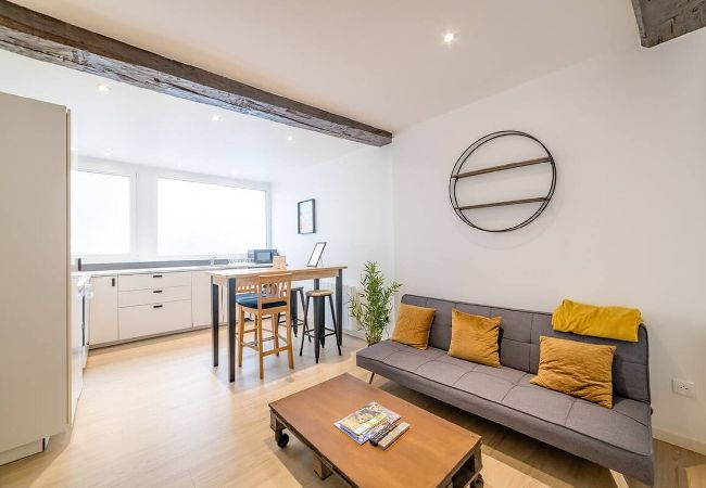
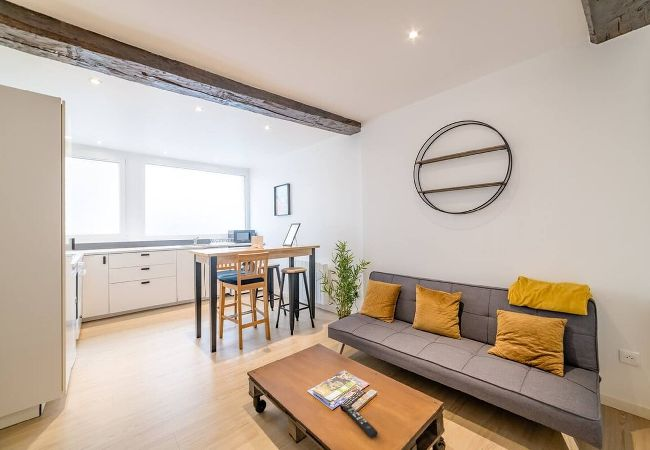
+ remote control [343,403,379,439]
